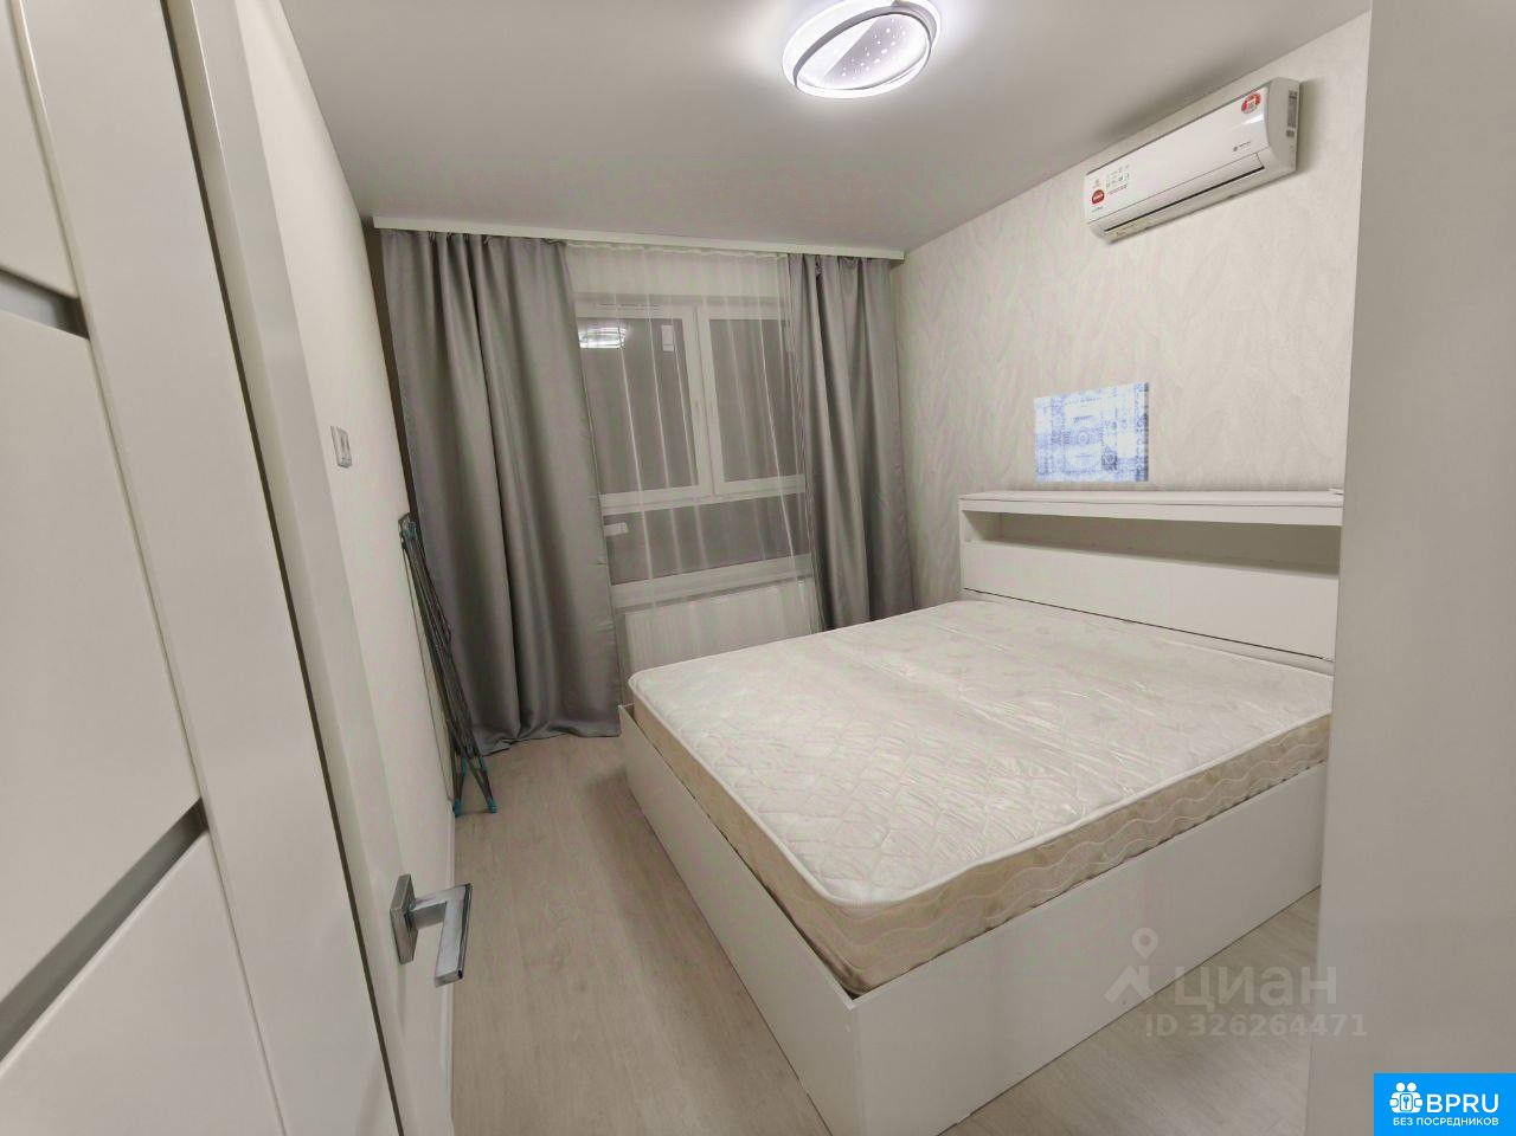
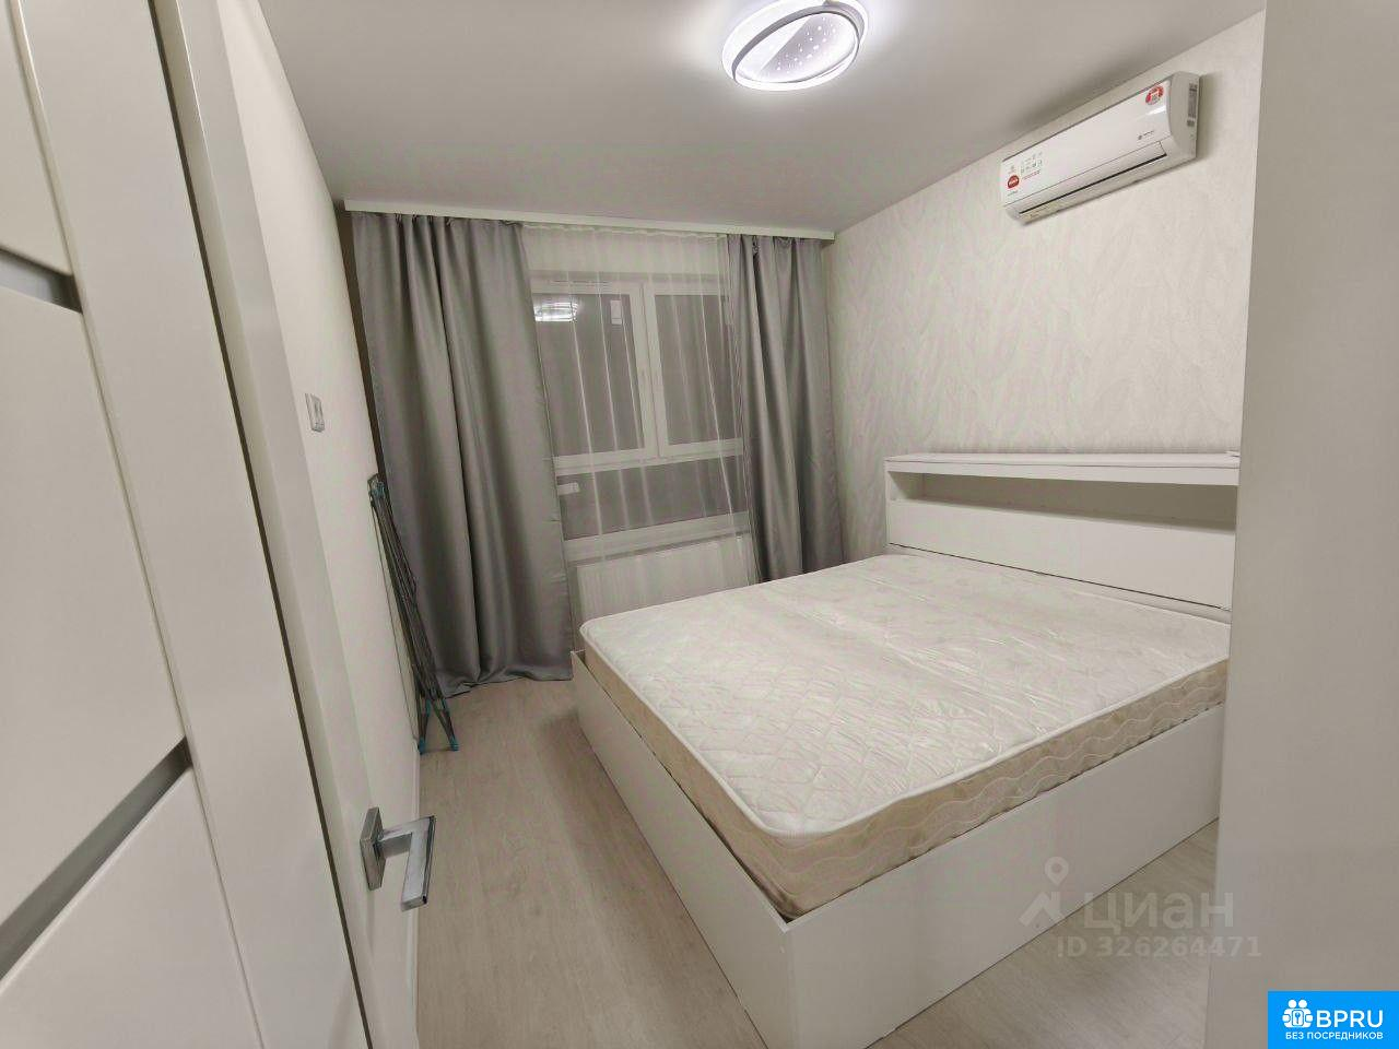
- wall art [1034,381,1150,483]
